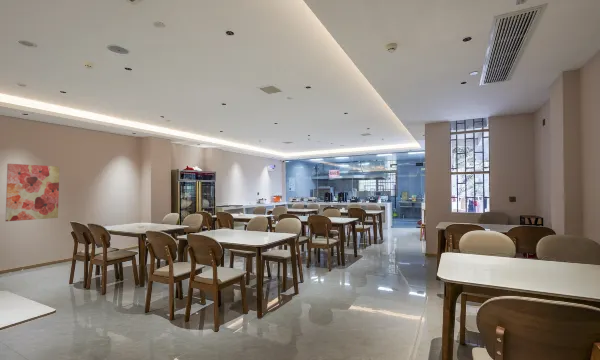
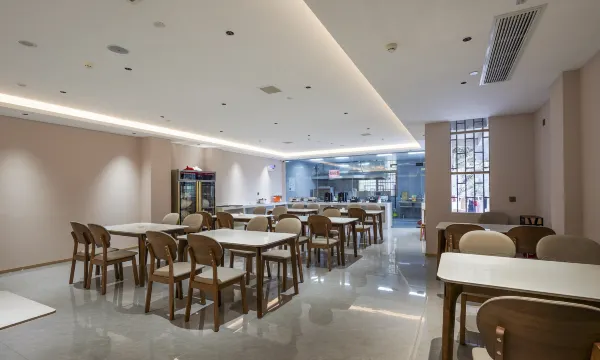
- wall art [4,163,60,222]
